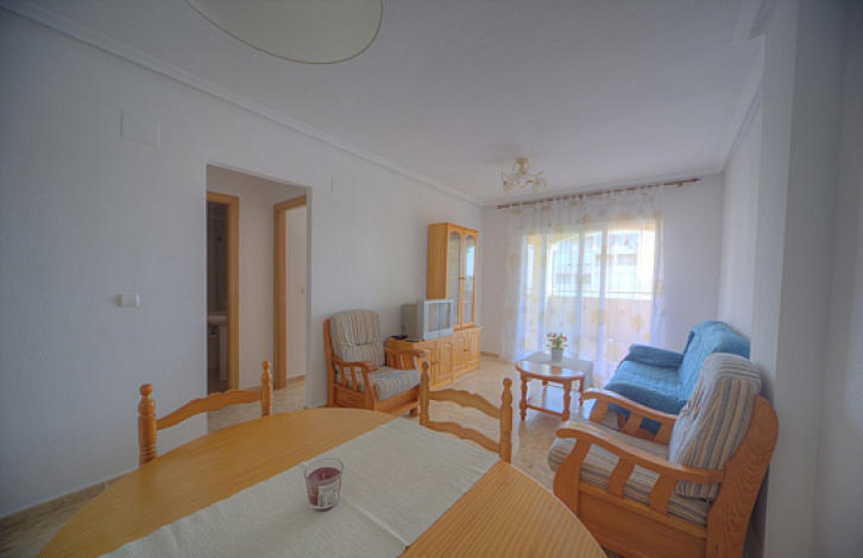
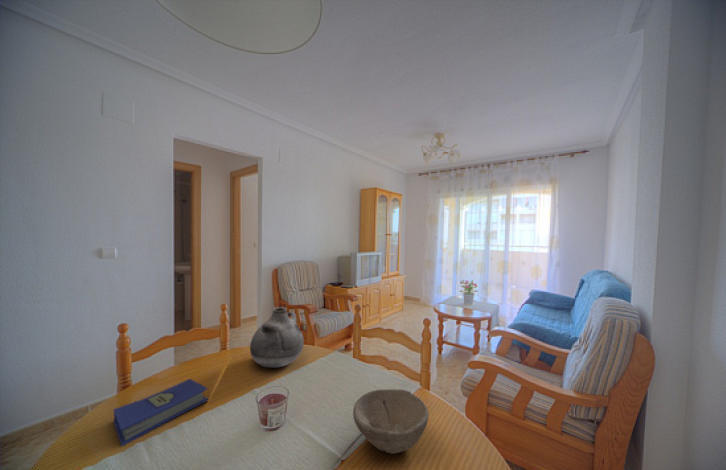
+ hardcover book [112,378,209,447]
+ bowl [352,388,430,455]
+ vase [249,306,305,369]
